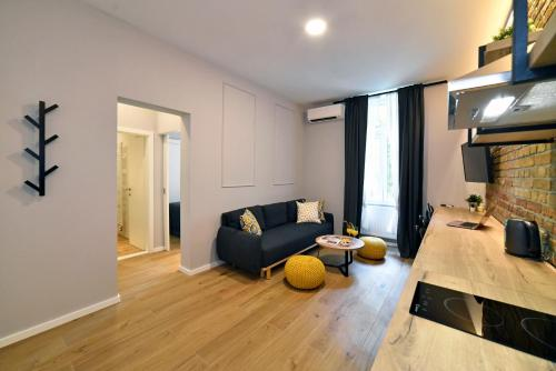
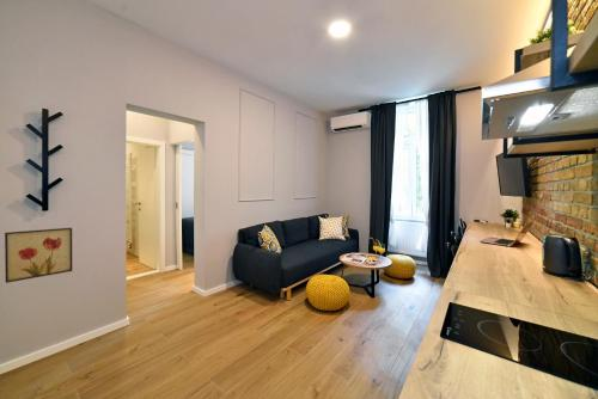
+ wall art [4,227,73,284]
